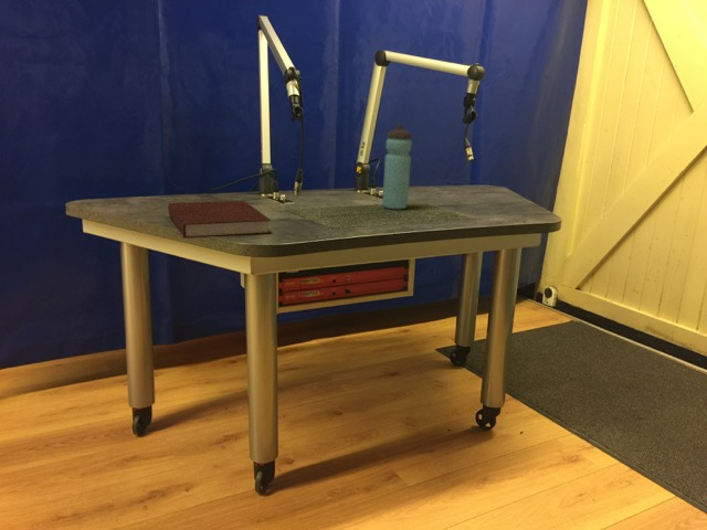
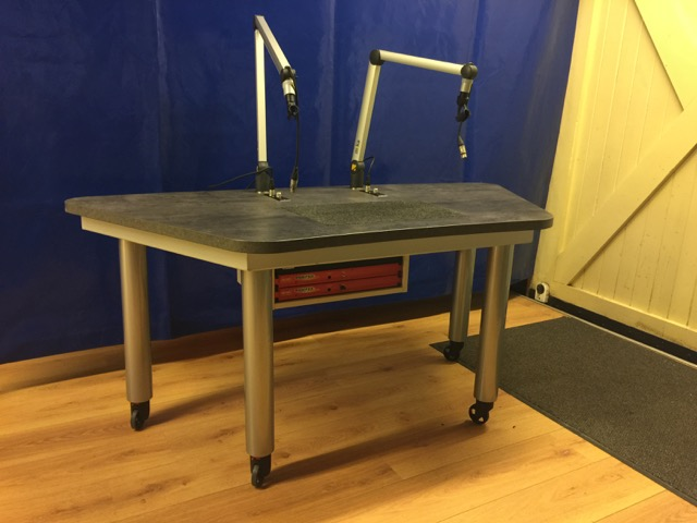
- notebook [167,200,272,239]
- water bottle [381,124,413,210]
